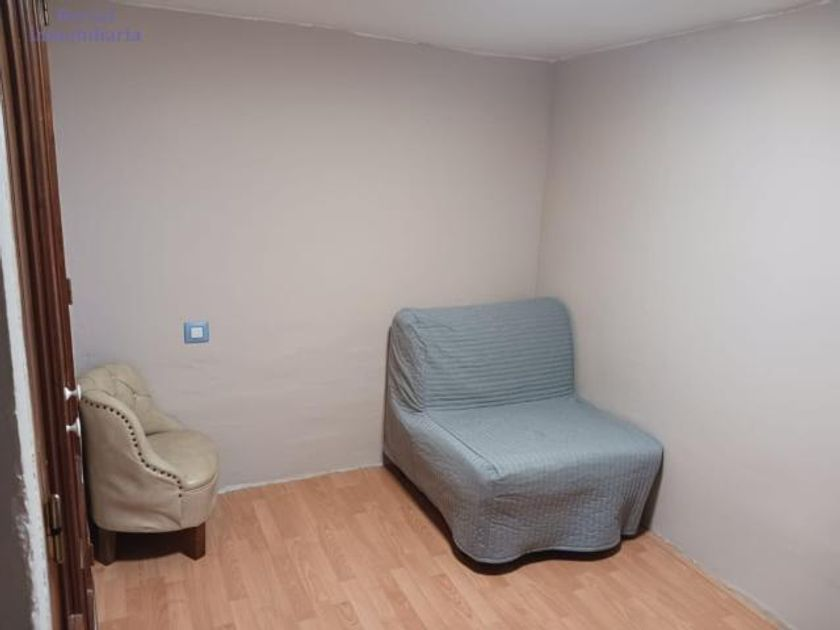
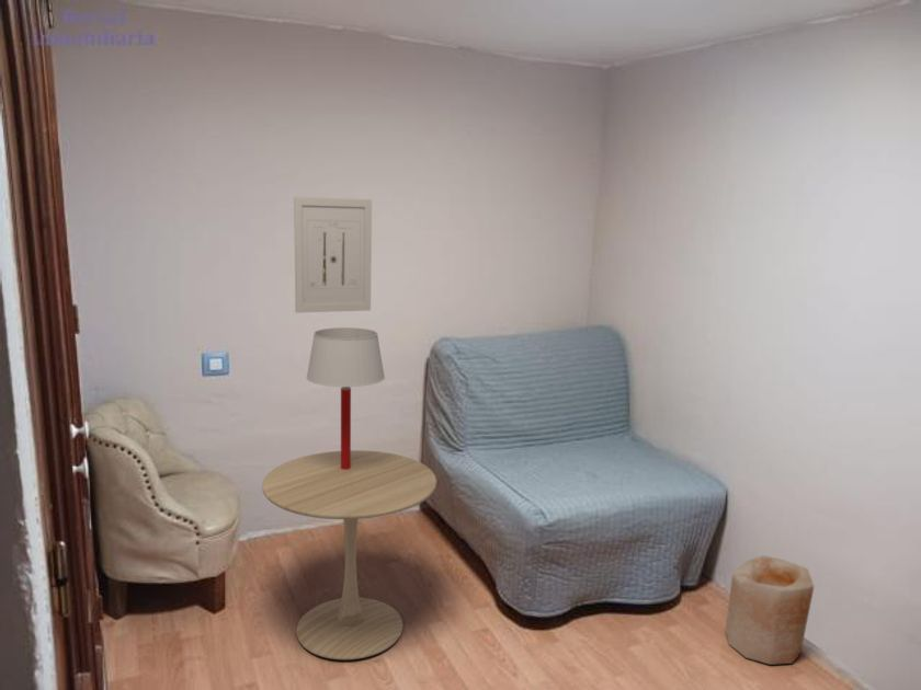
+ wall art [293,196,373,313]
+ table lamp [305,326,386,470]
+ vase [724,554,816,666]
+ side table [261,449,437,660]
